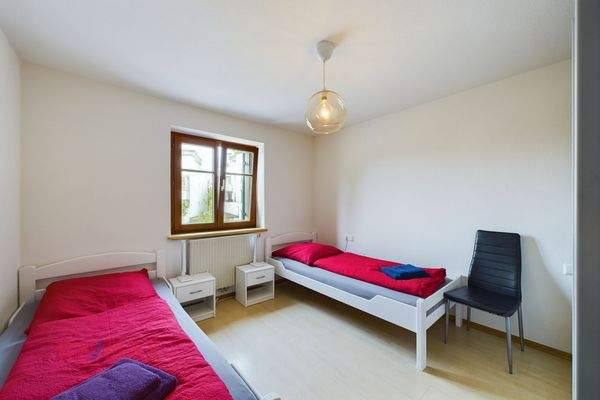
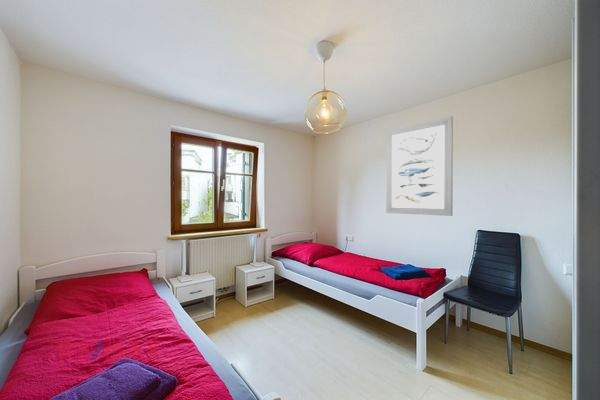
+ wall art [385,115,454,217]
